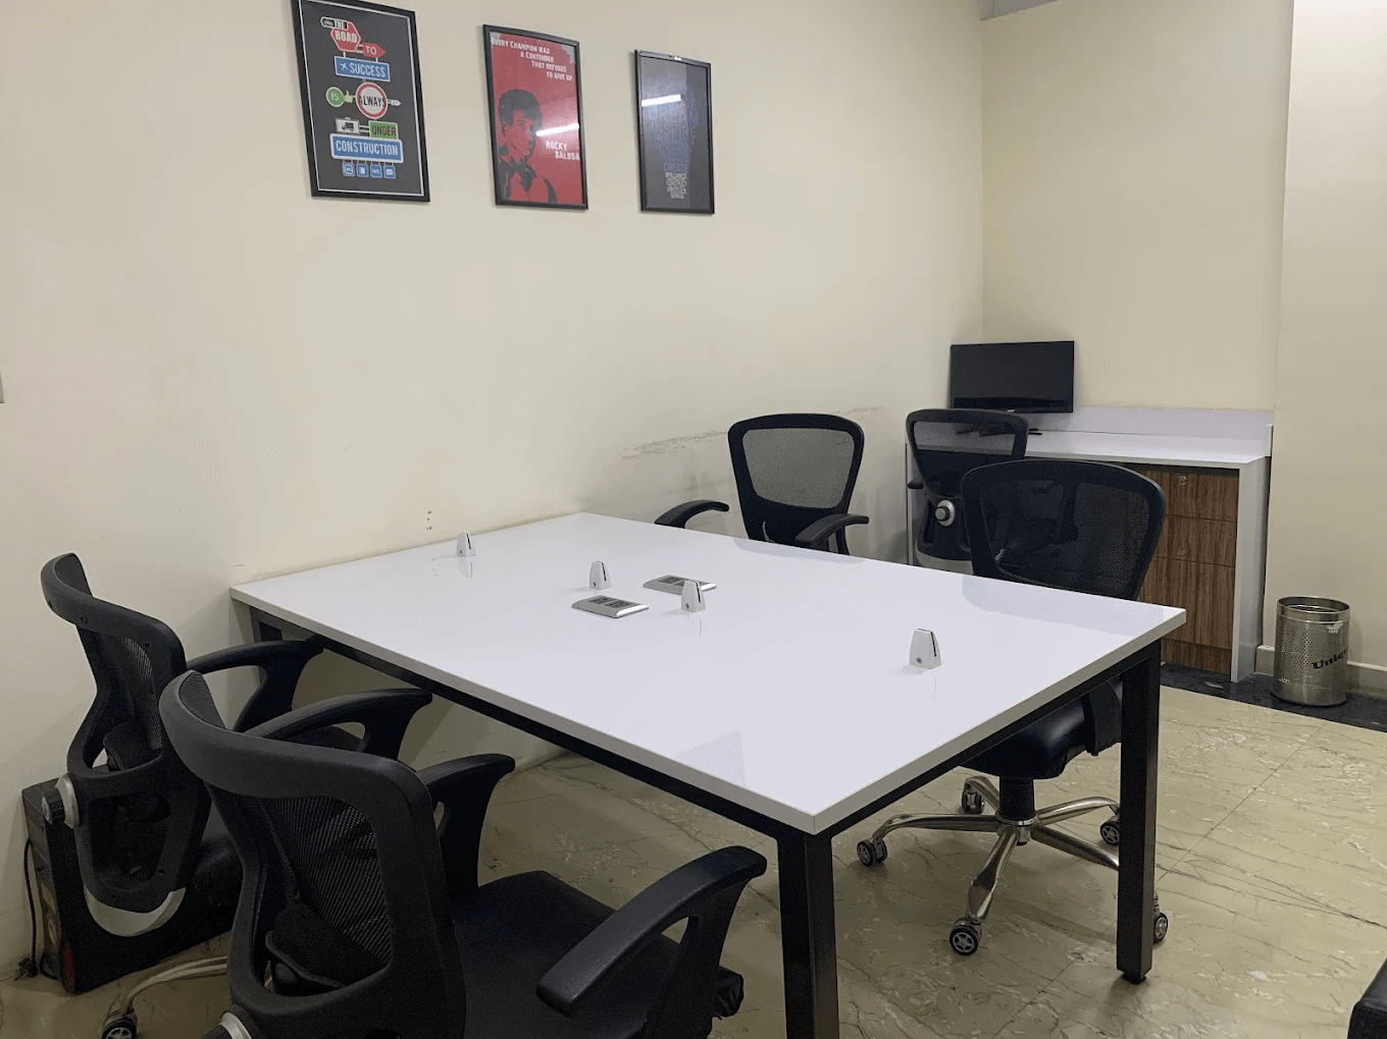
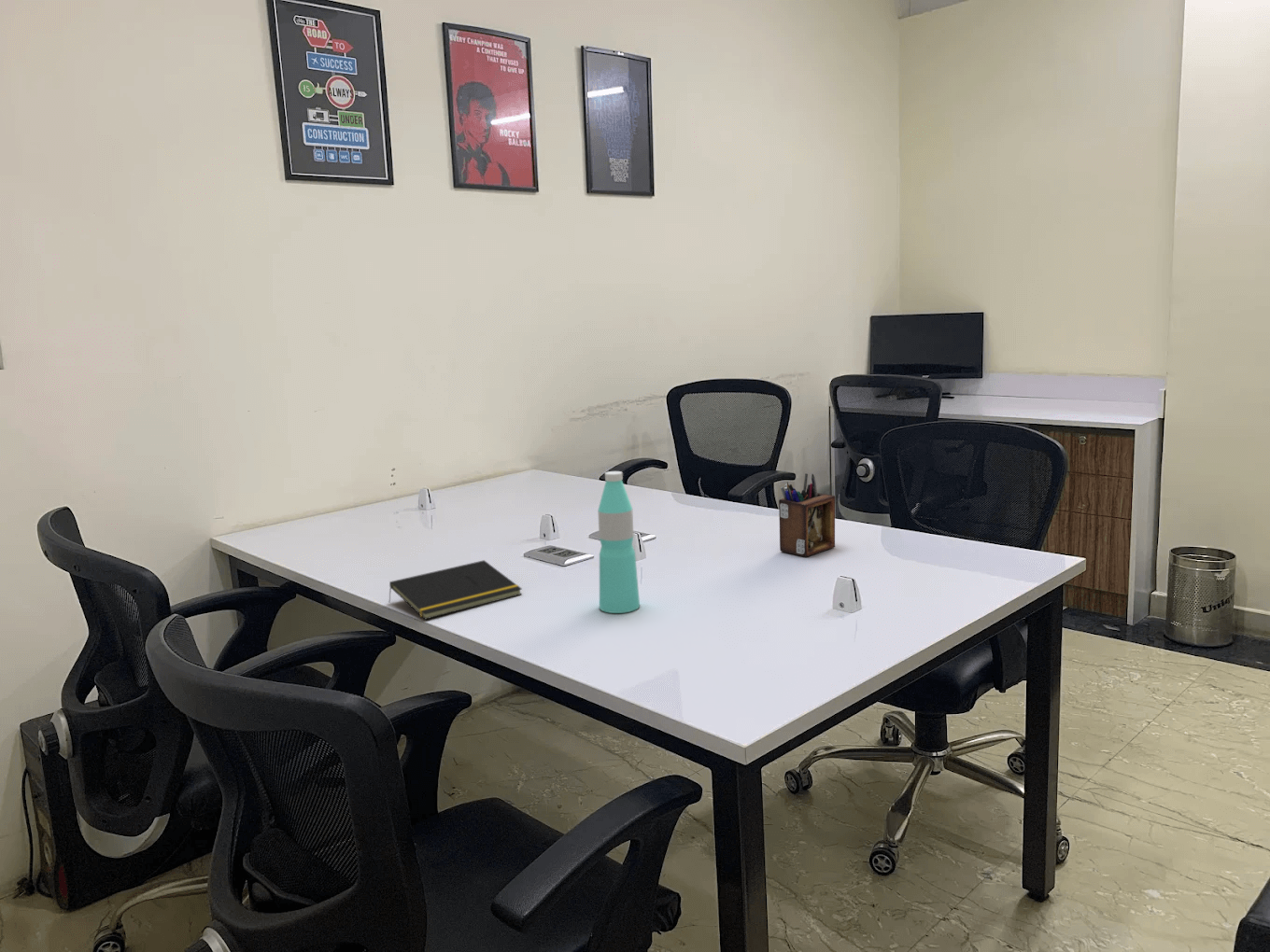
+ water bottle [597,470,641,614]
+ notepad [388,559,523,621]
+ desk organizer [778,472,836,558]
